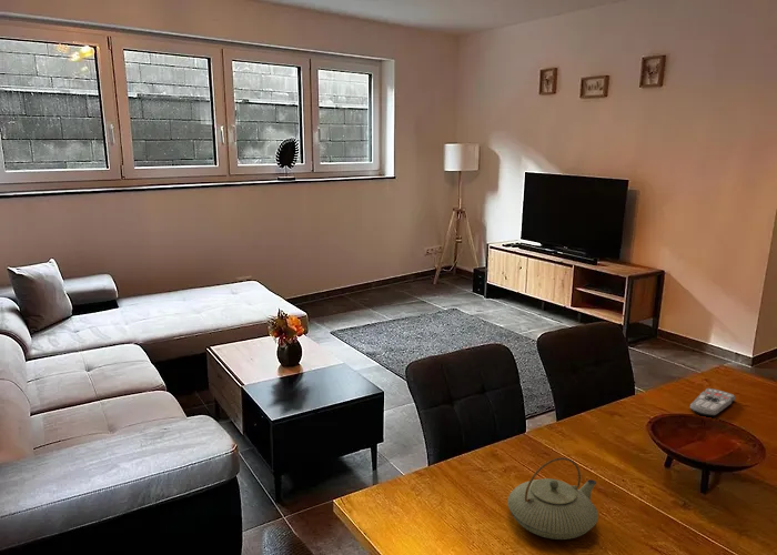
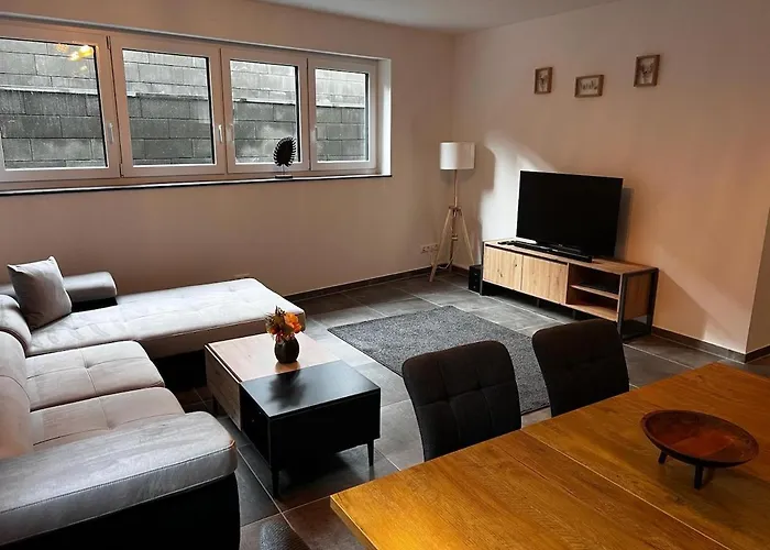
- remote control [689,387,736,417]
- teapot [506,456,599,541]
